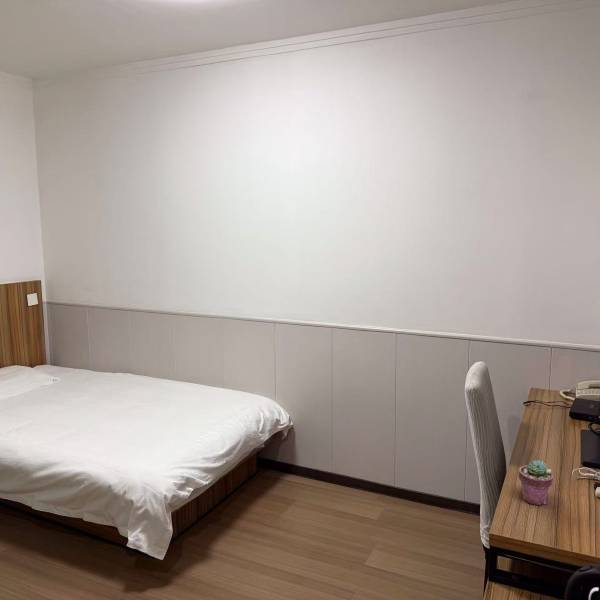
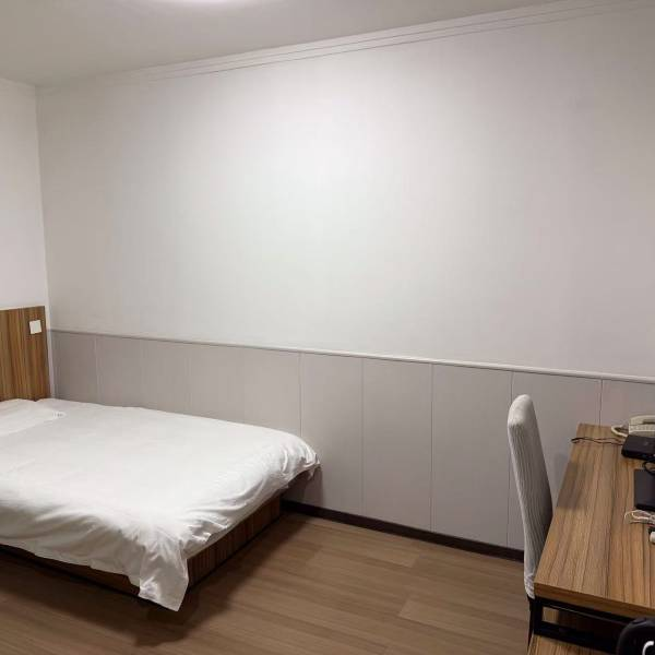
- potted succulent [517,459,554,506]
